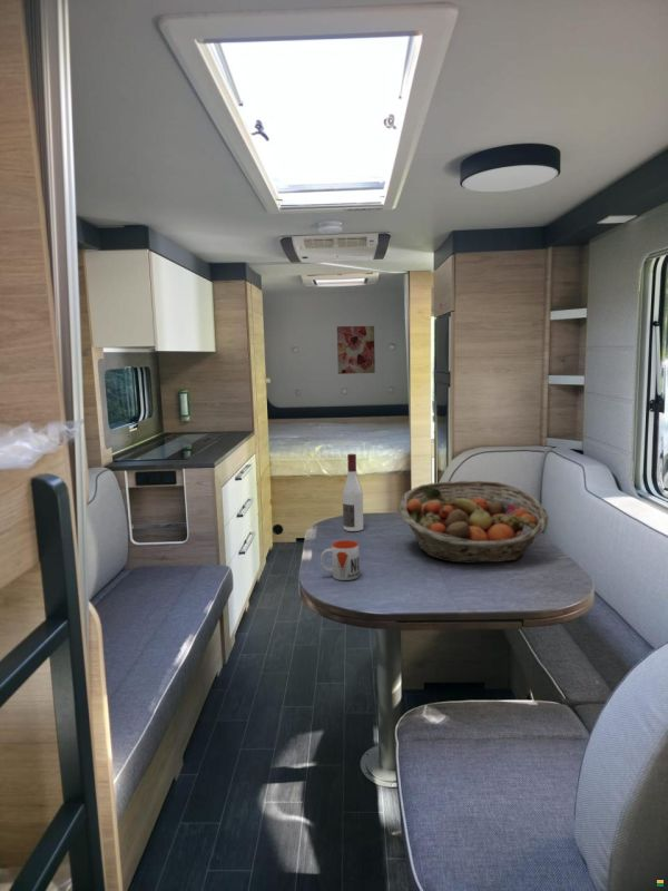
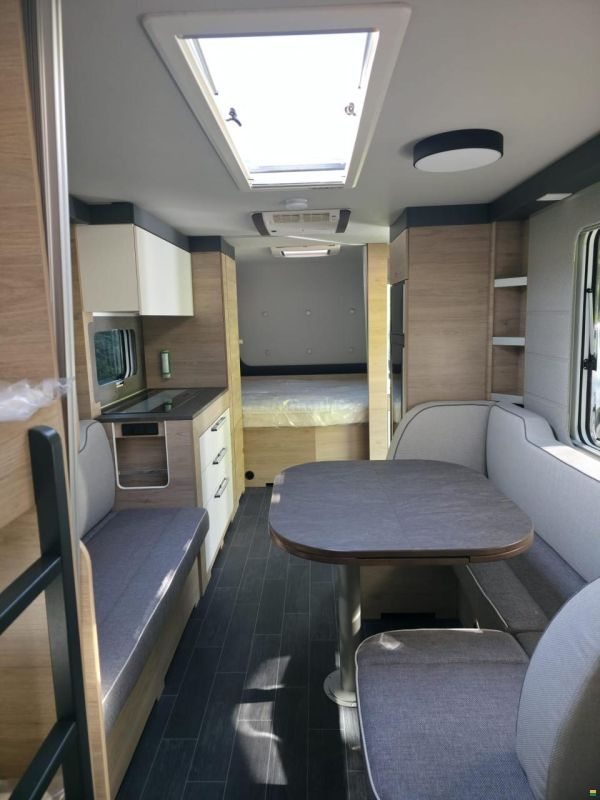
- wall art [336,325,376,375]
- mug [320,539,361,581]
- fruit basket [399,479,550,564]
- alcohol [342,453,364,532]
